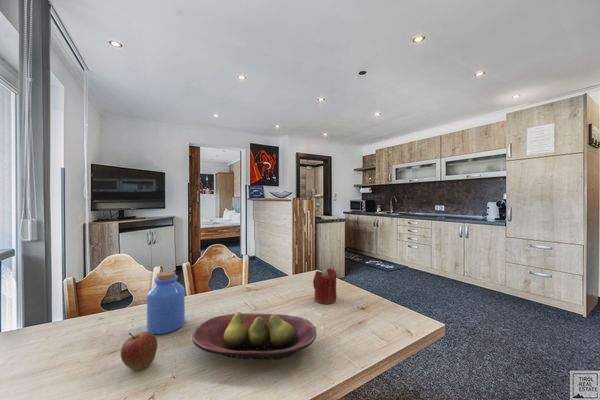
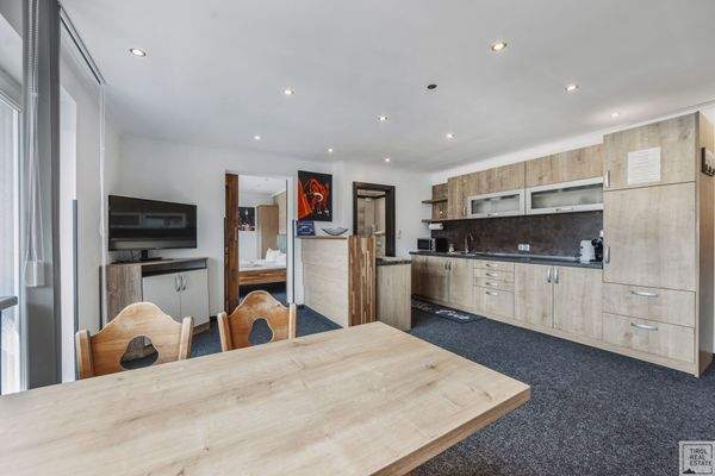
- candle [312,267,337,305]
- fruit bowl [191,311,317,361]
- apple [120,331,158,372]
- jar [146,270,186,335]
